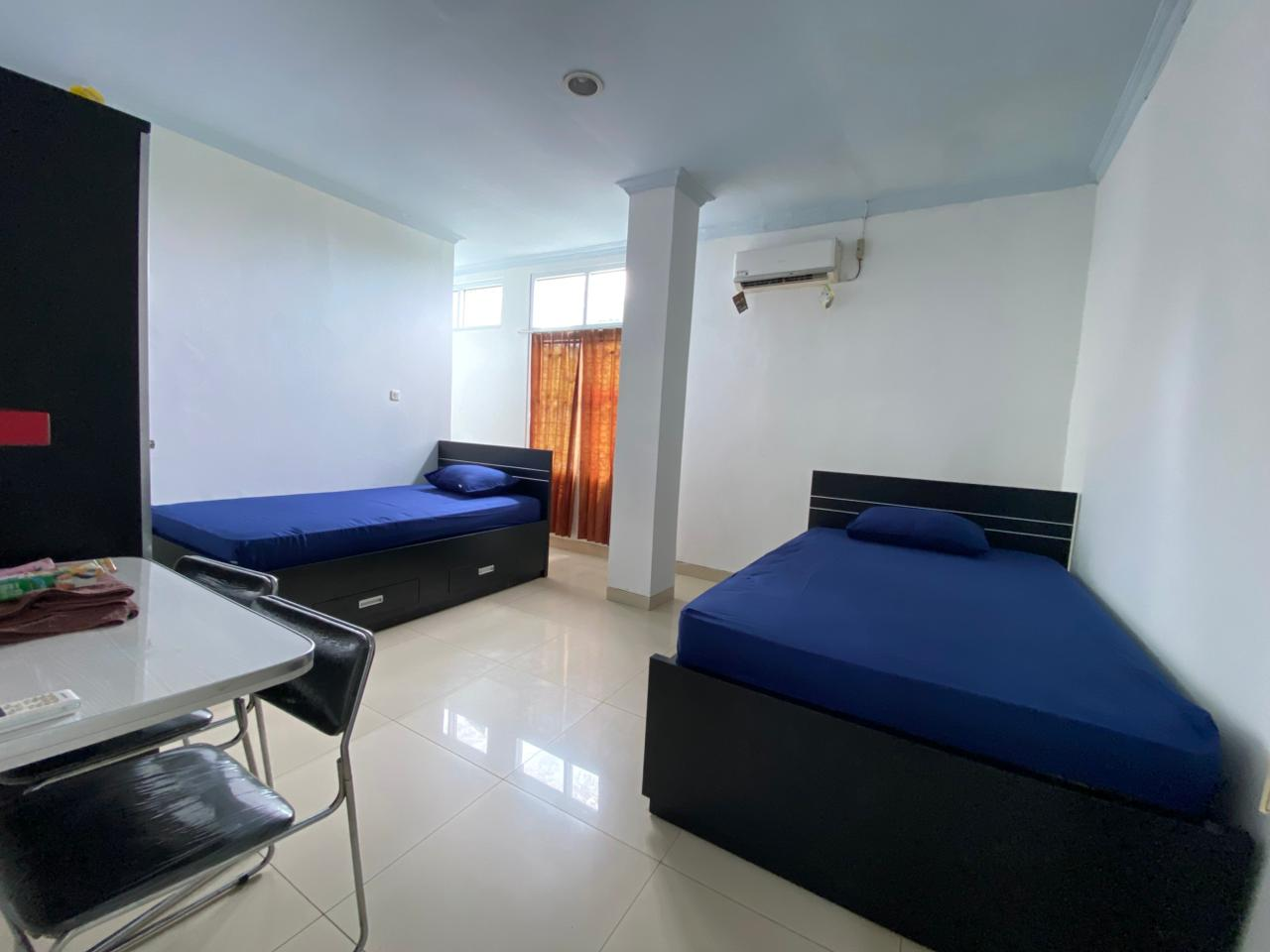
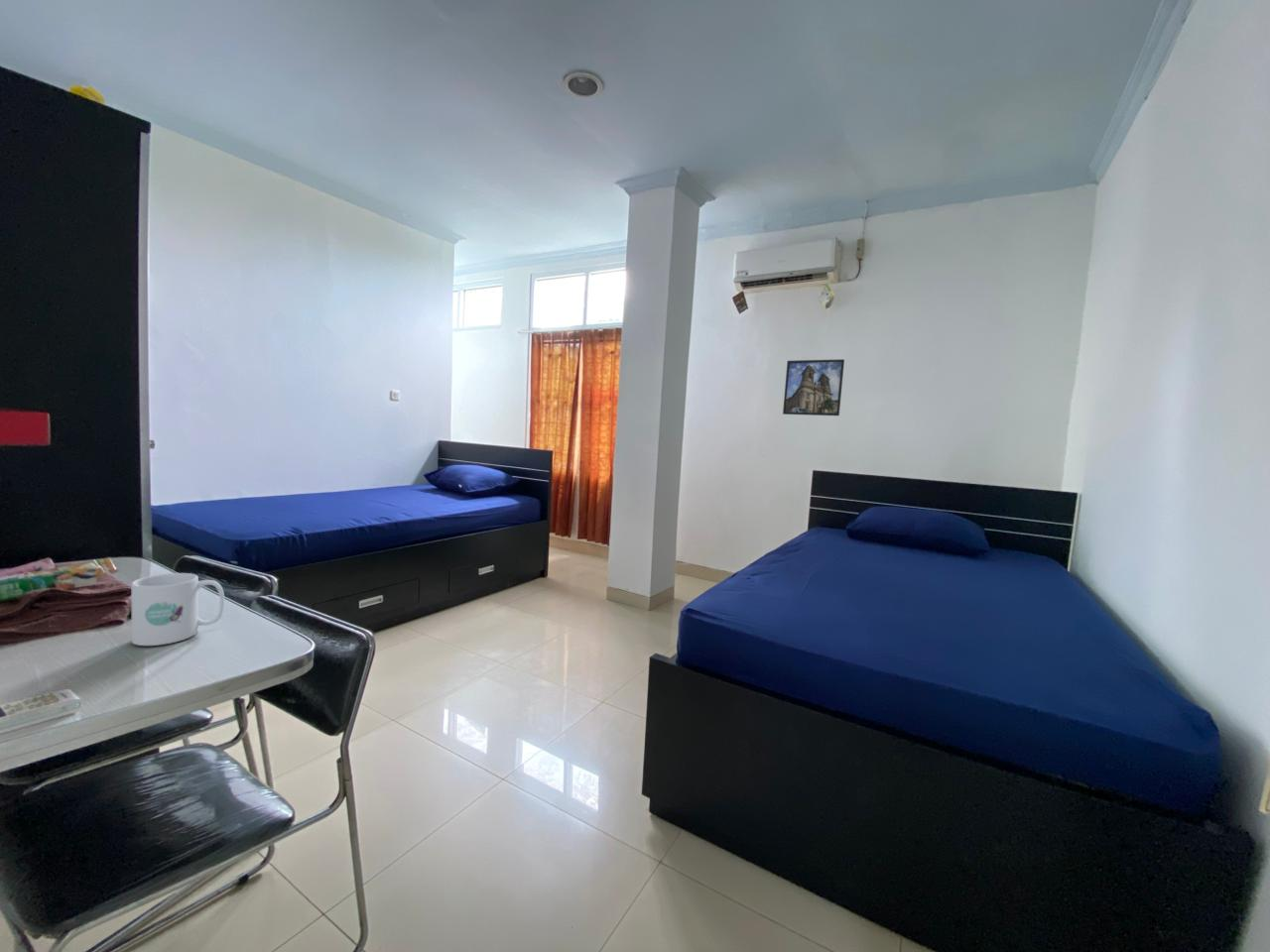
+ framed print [782,358,845,416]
+ mug [130,572,225,647]
